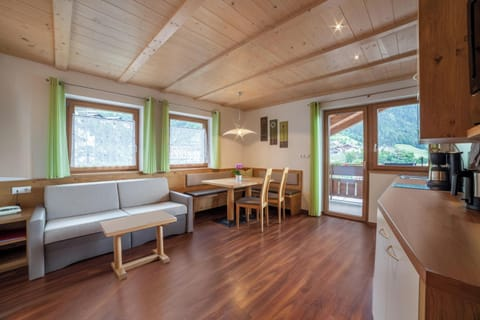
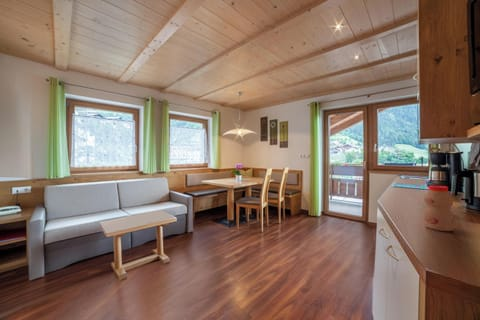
+ bottle [423,185,454,232]
